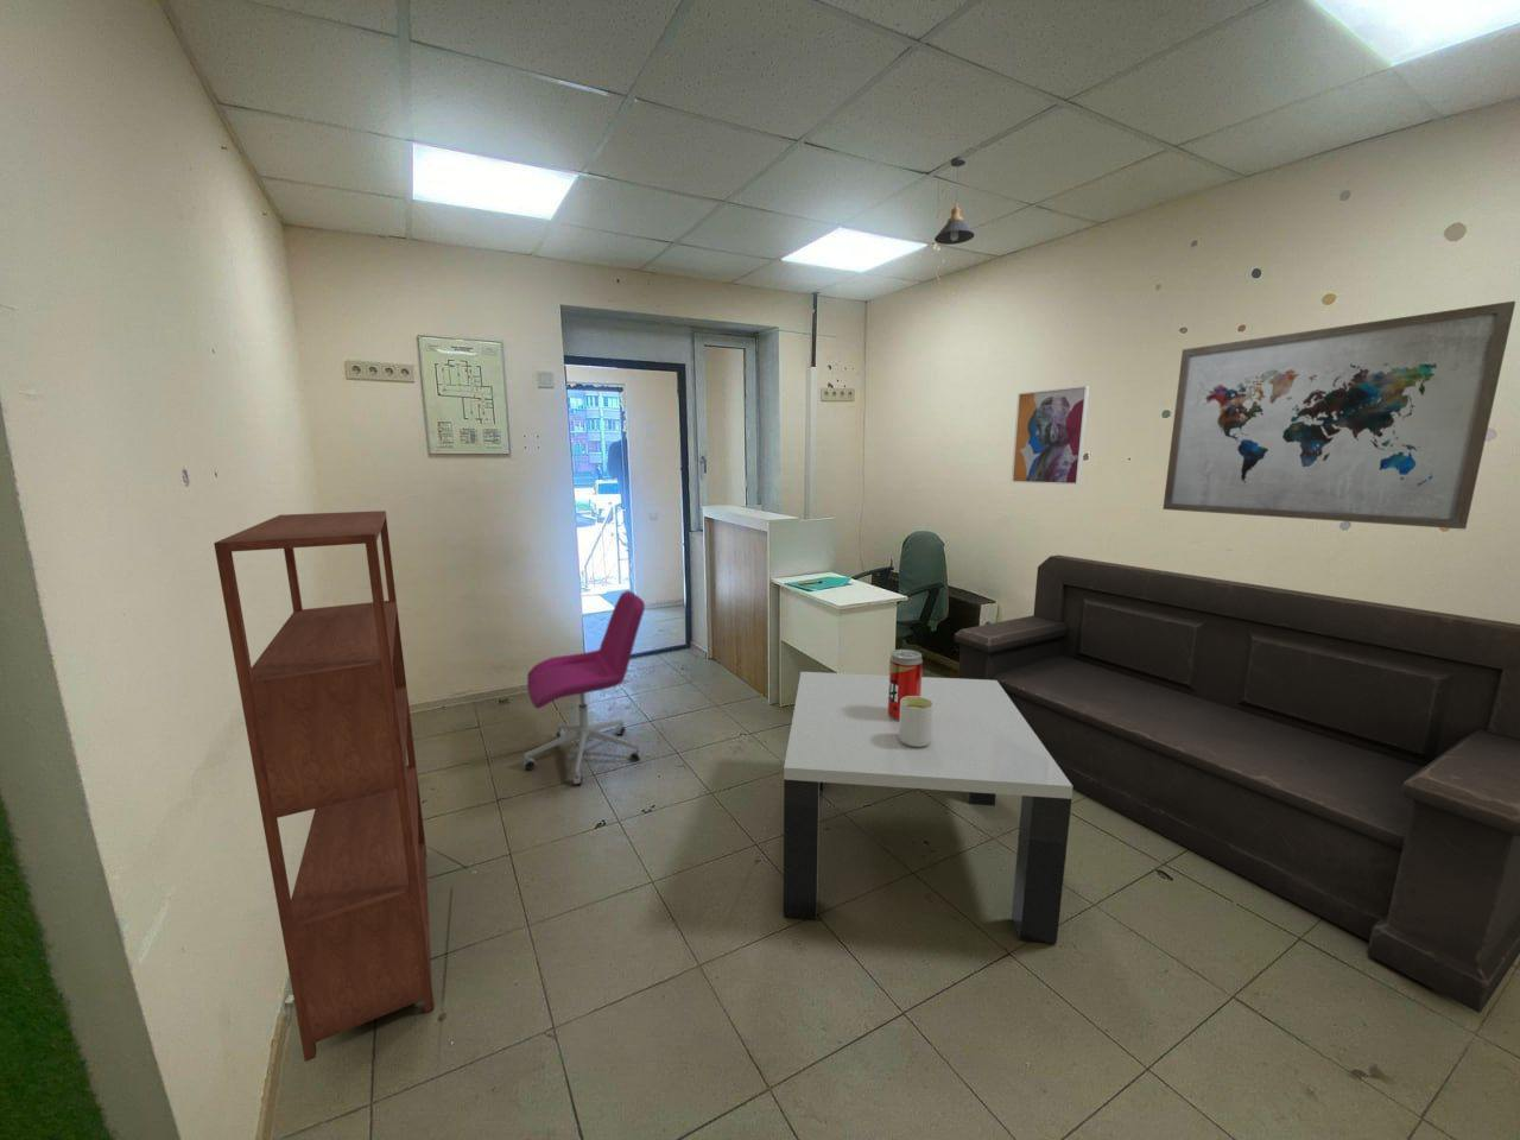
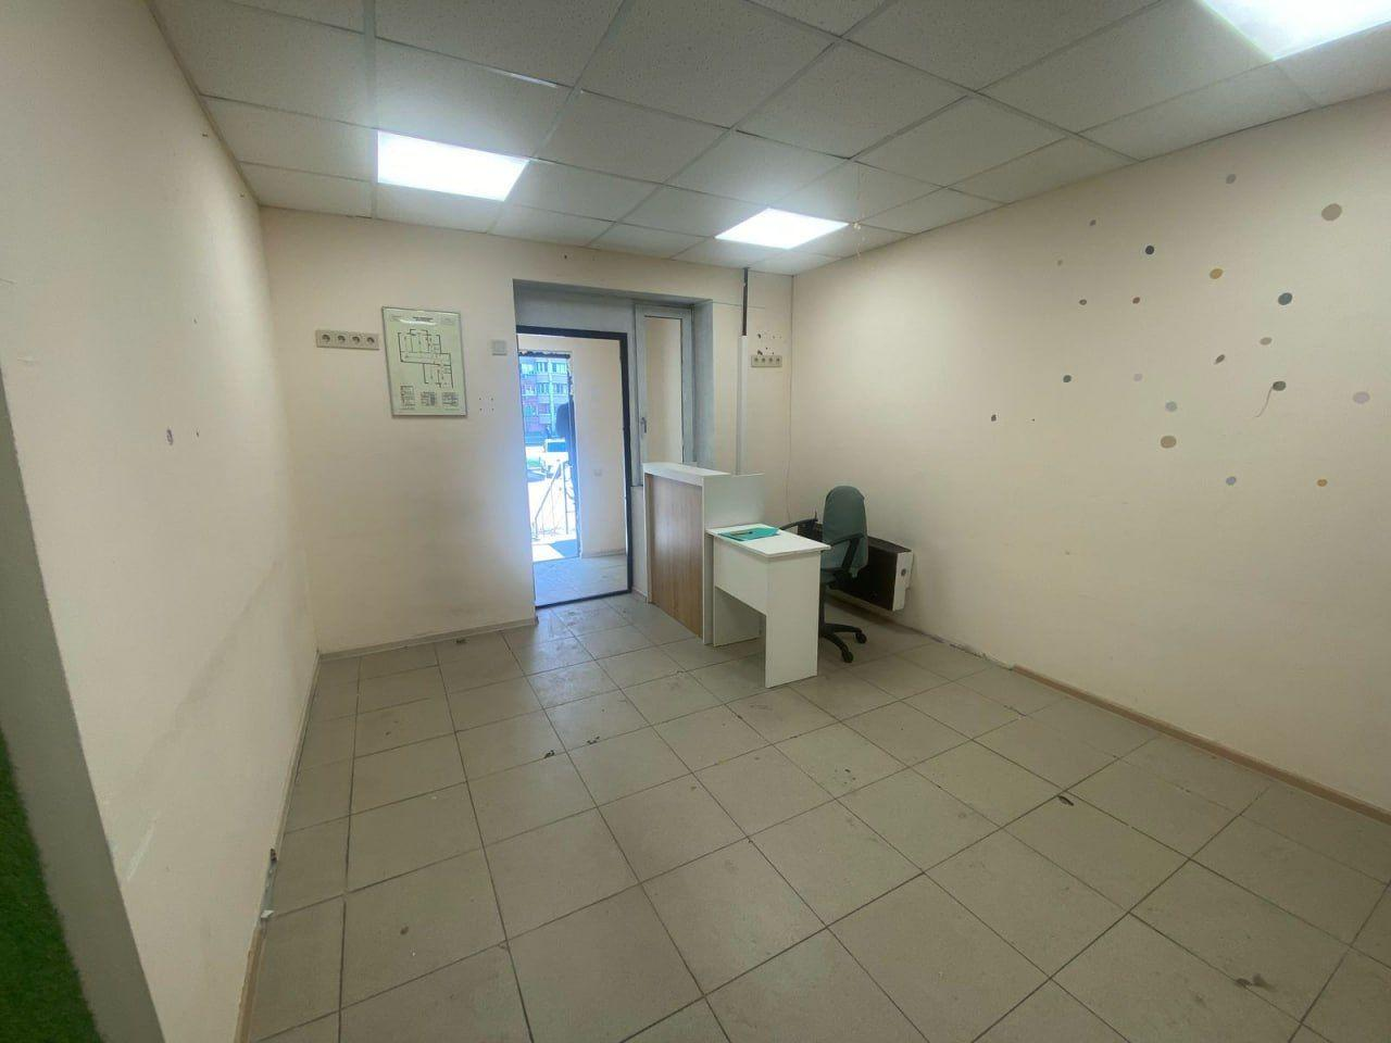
- coffee table [783,648,1074,944]
- bookshelf [213,509,436,1063]
- wall art [1010,384,1092,486]
- pendant light [934,156,977,245]
- wall art [1161,301,1516,530]
- sofa [954,553,1520,1014]
- office chair [523,589,646,786]
